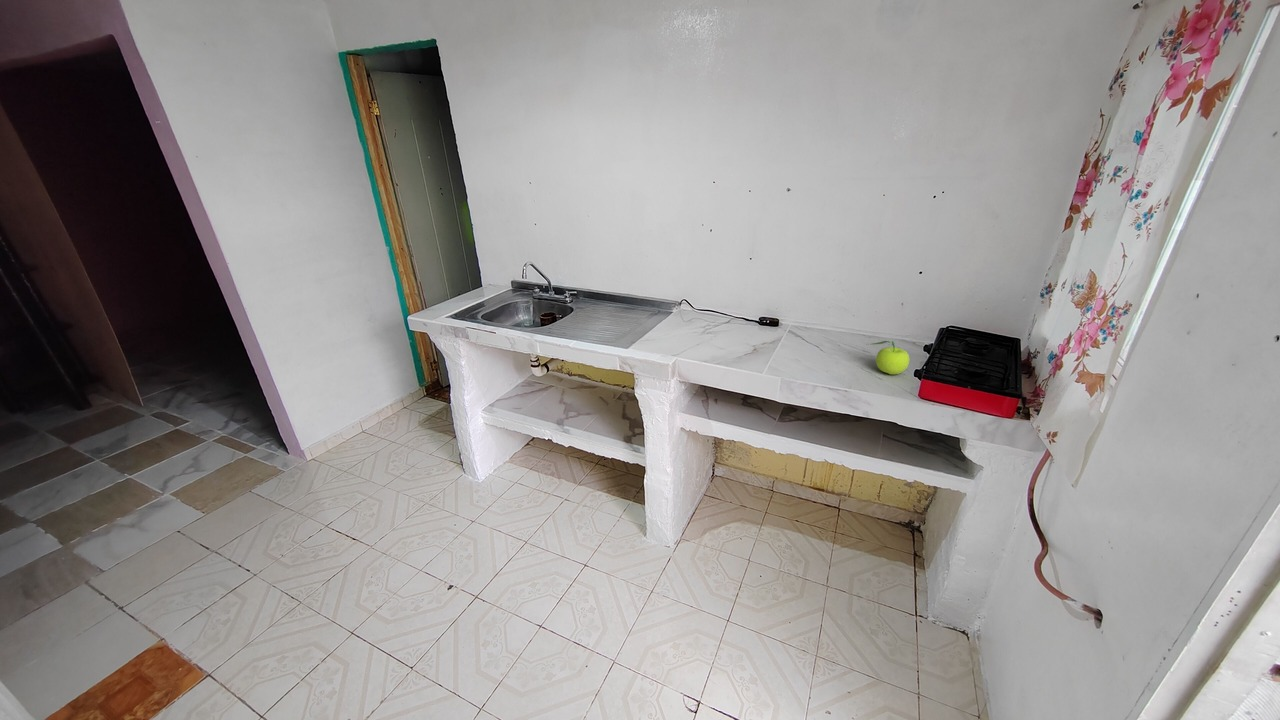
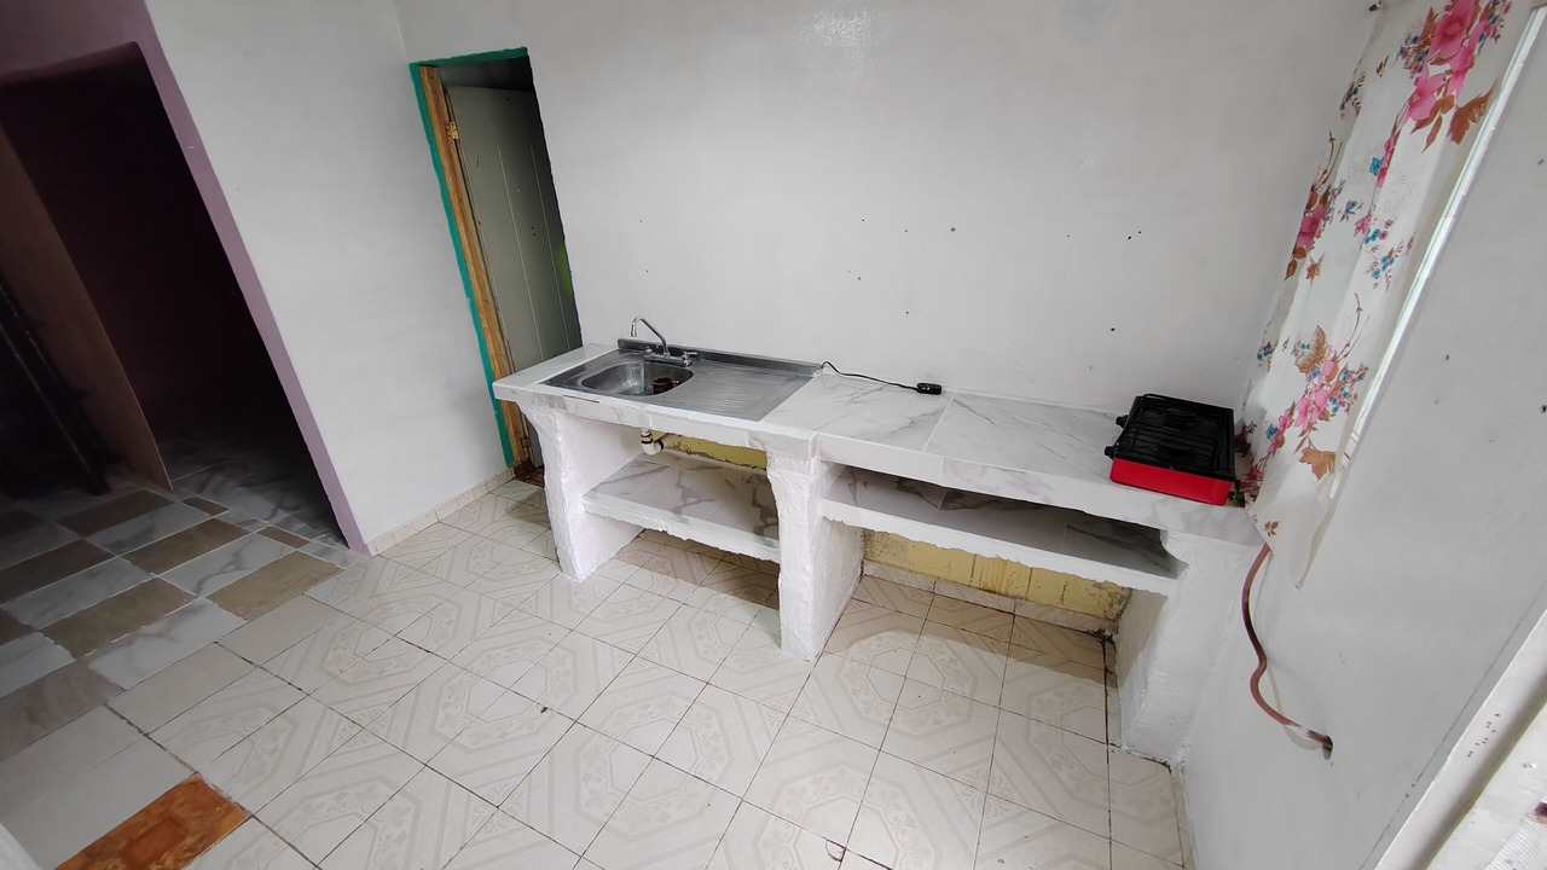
- fruit [865,340,910,375]
